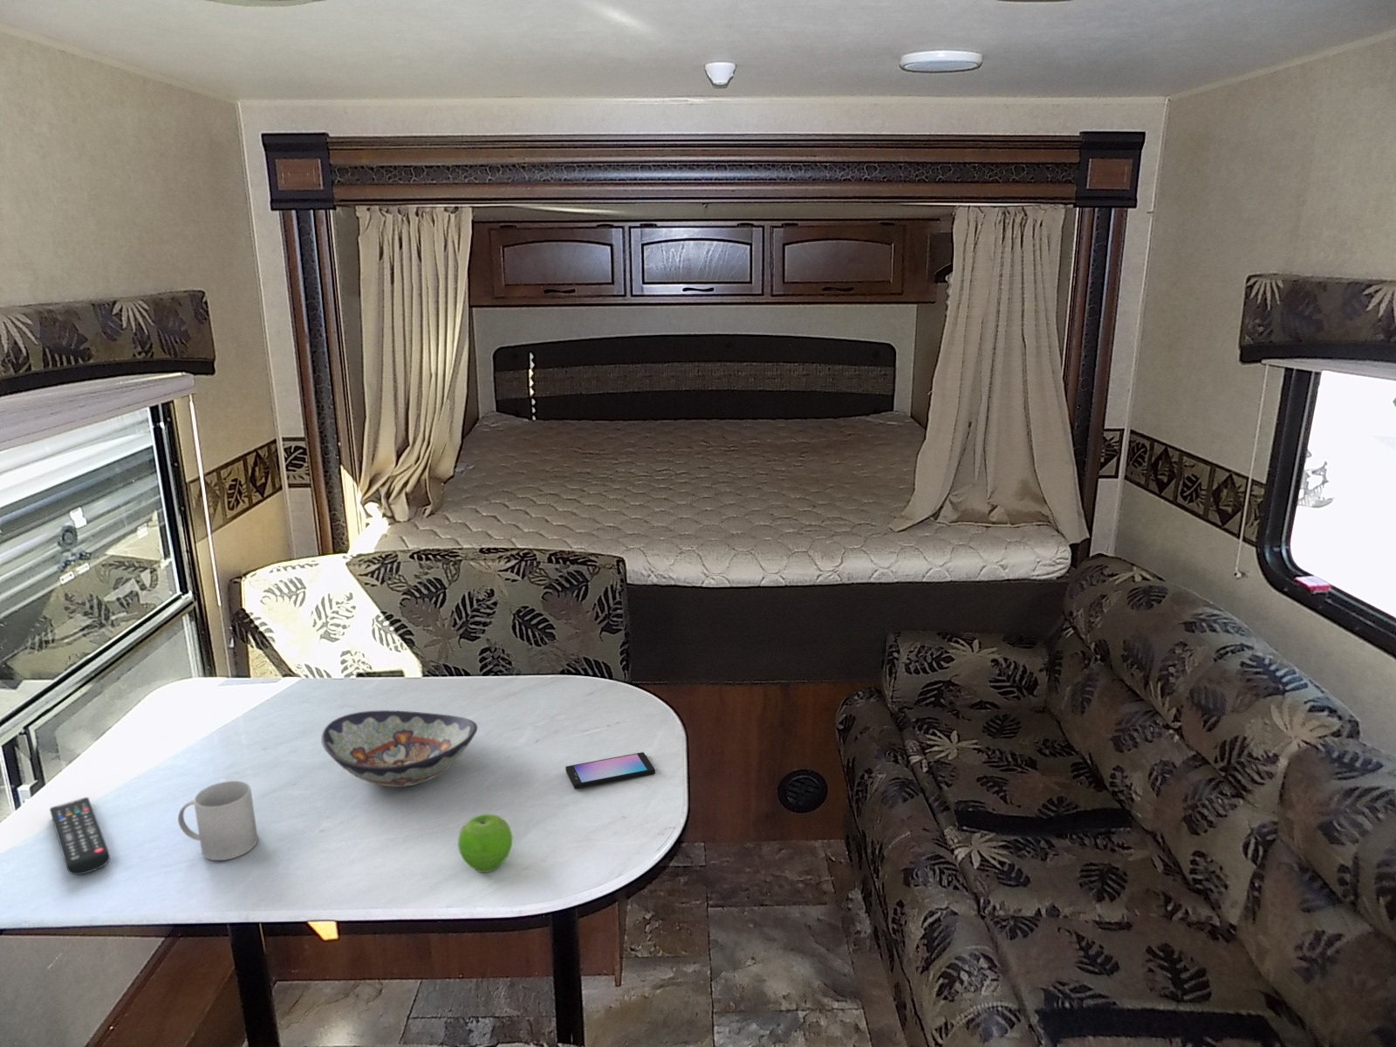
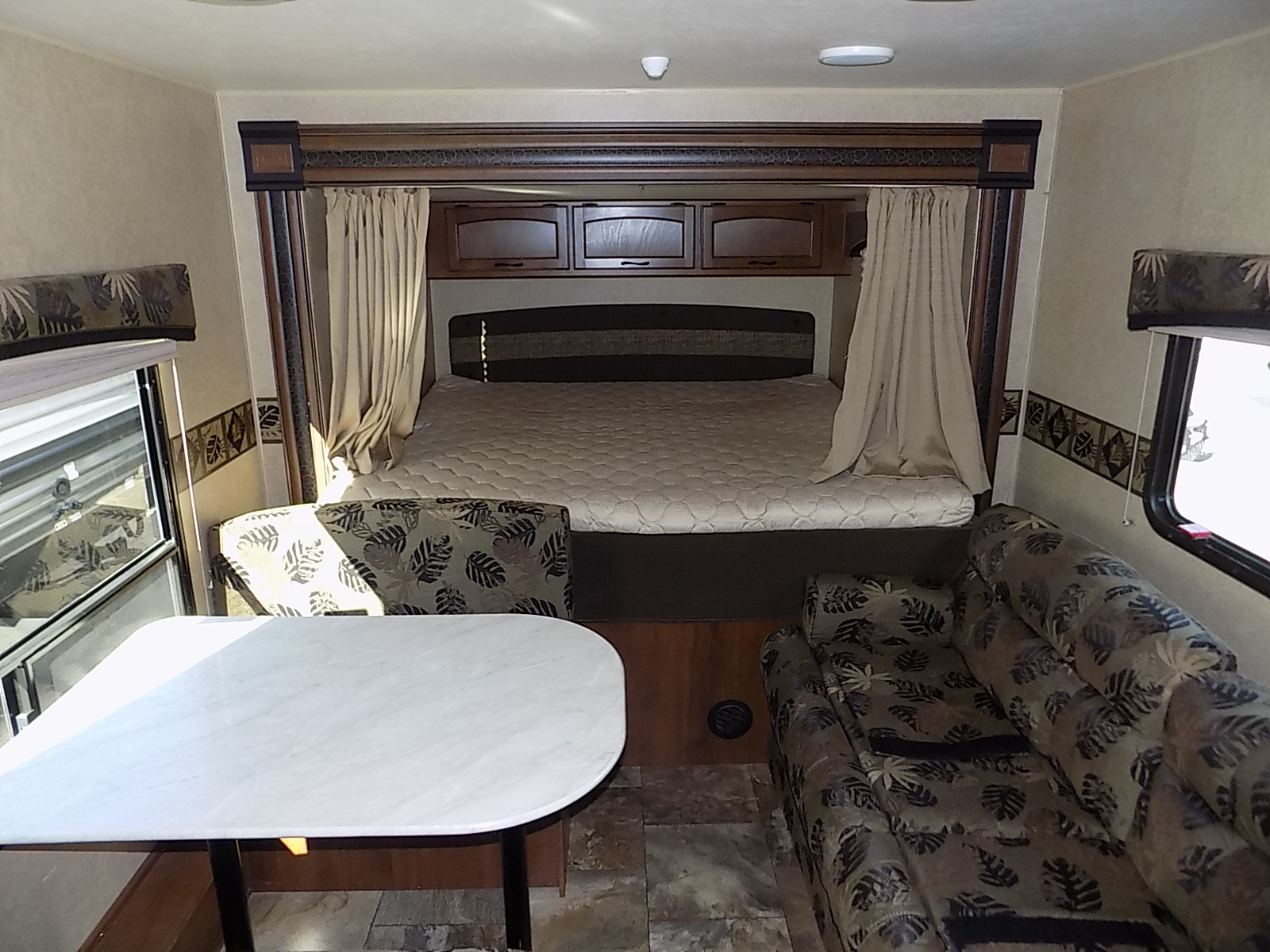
- decorative bowl [320,709,478,787]
- smartphone [565,751,656,791]
- remote control [48,796,111,877]
- fruit [457,813,513,873]
- mug [177,780,258,861]
